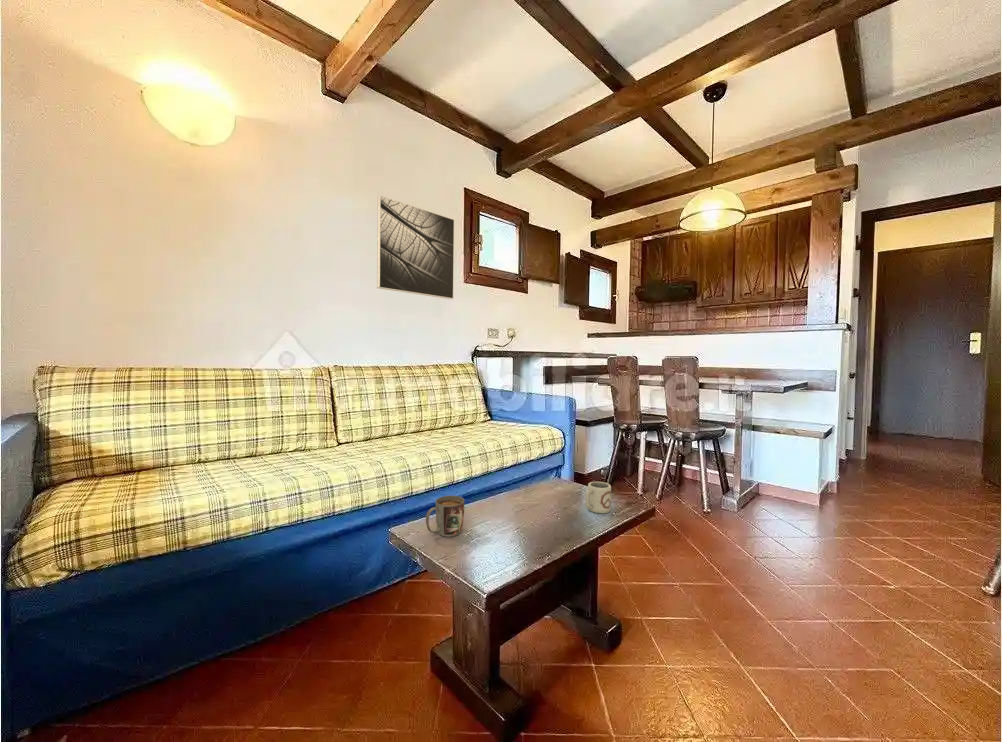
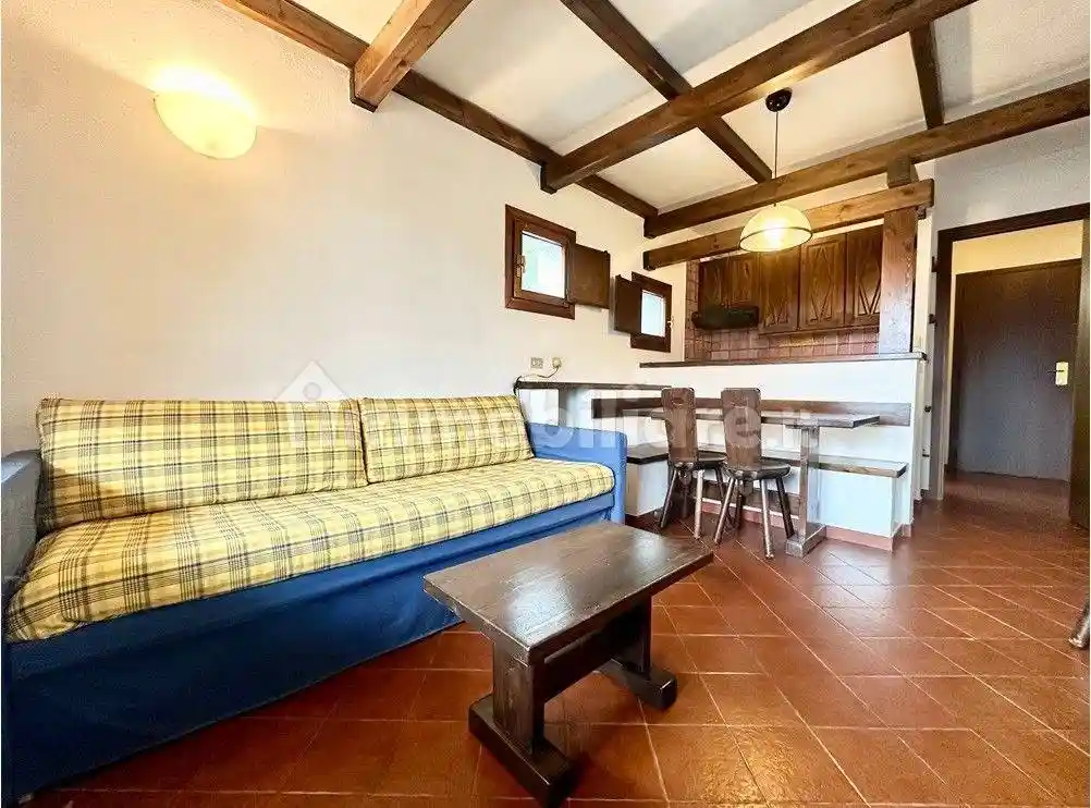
- mug [425,495,465,538]
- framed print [376,194,455,300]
- cup [584,481,612,514]
